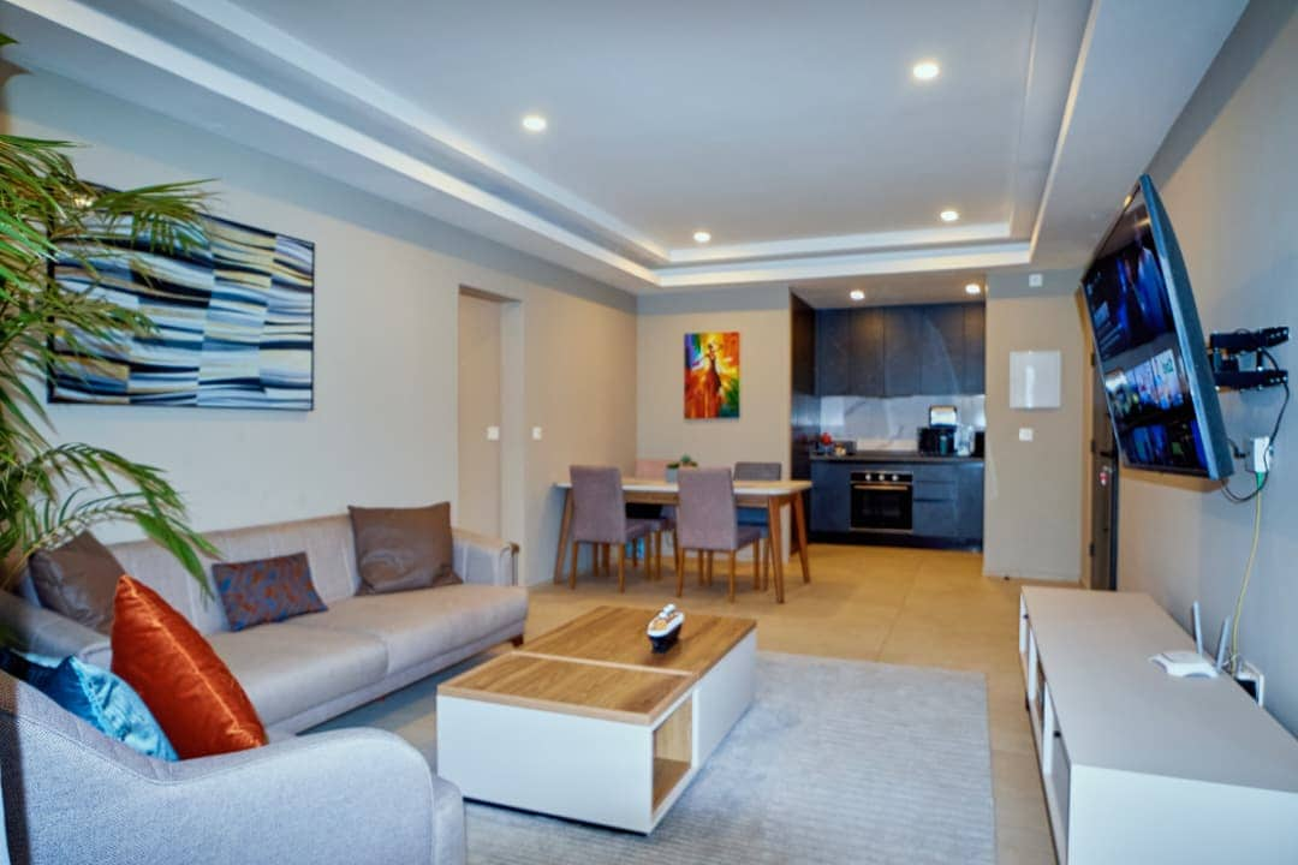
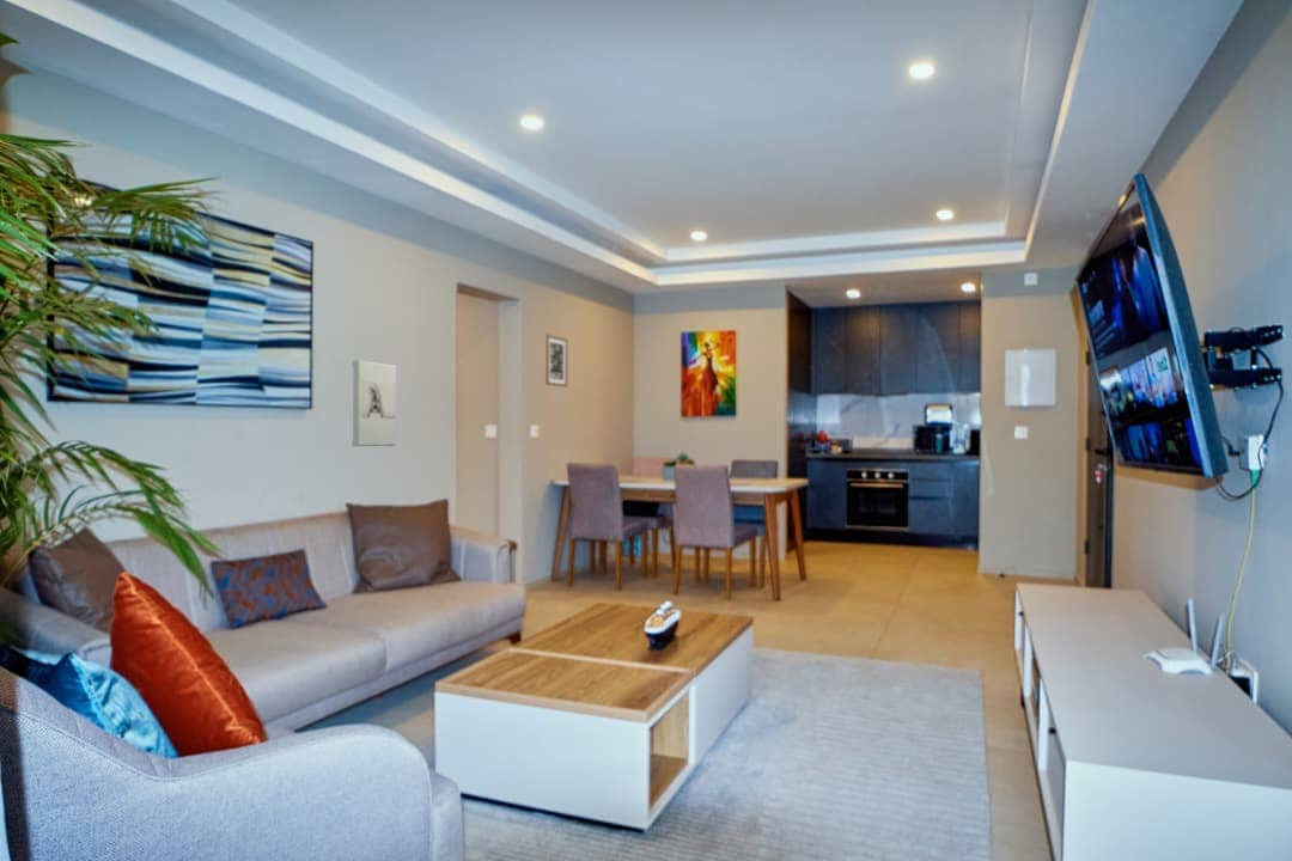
+ wall art [544,334,568,389]
+ wall sculpture [352,359,397,447]
